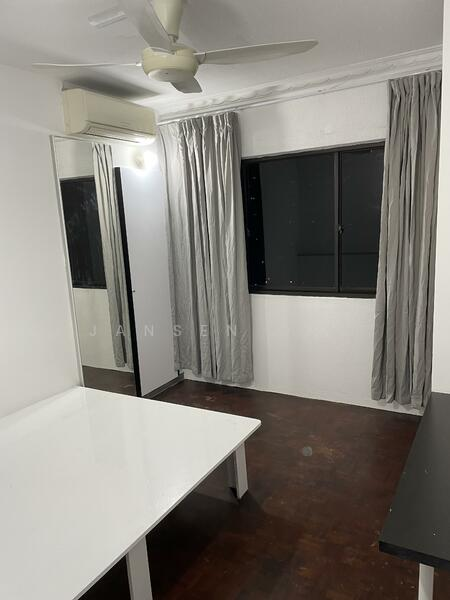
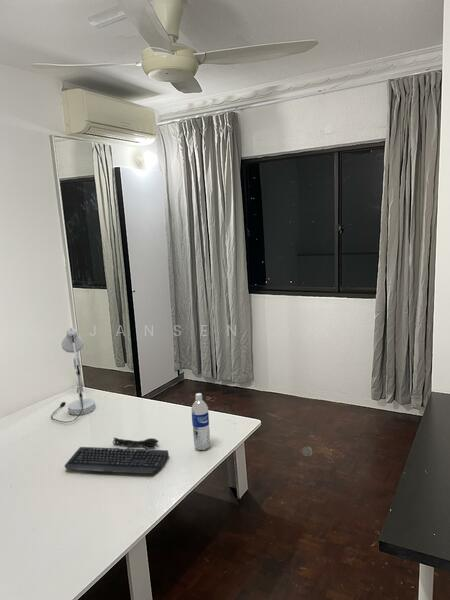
+ keyboard [64,437,170,475]
+ water bottle [191,392,211,451]
+ desk lamp [50,327,96,424]
